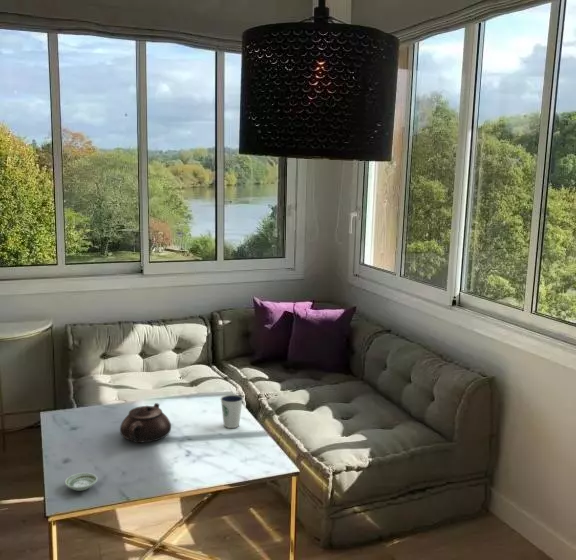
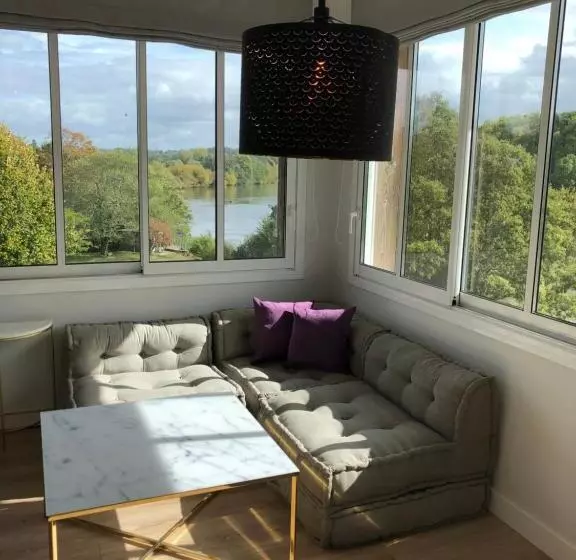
- saucer [64,472,99,492]
- dixie cup [220,394,244,429]
- teapot [119,402,172,444]
